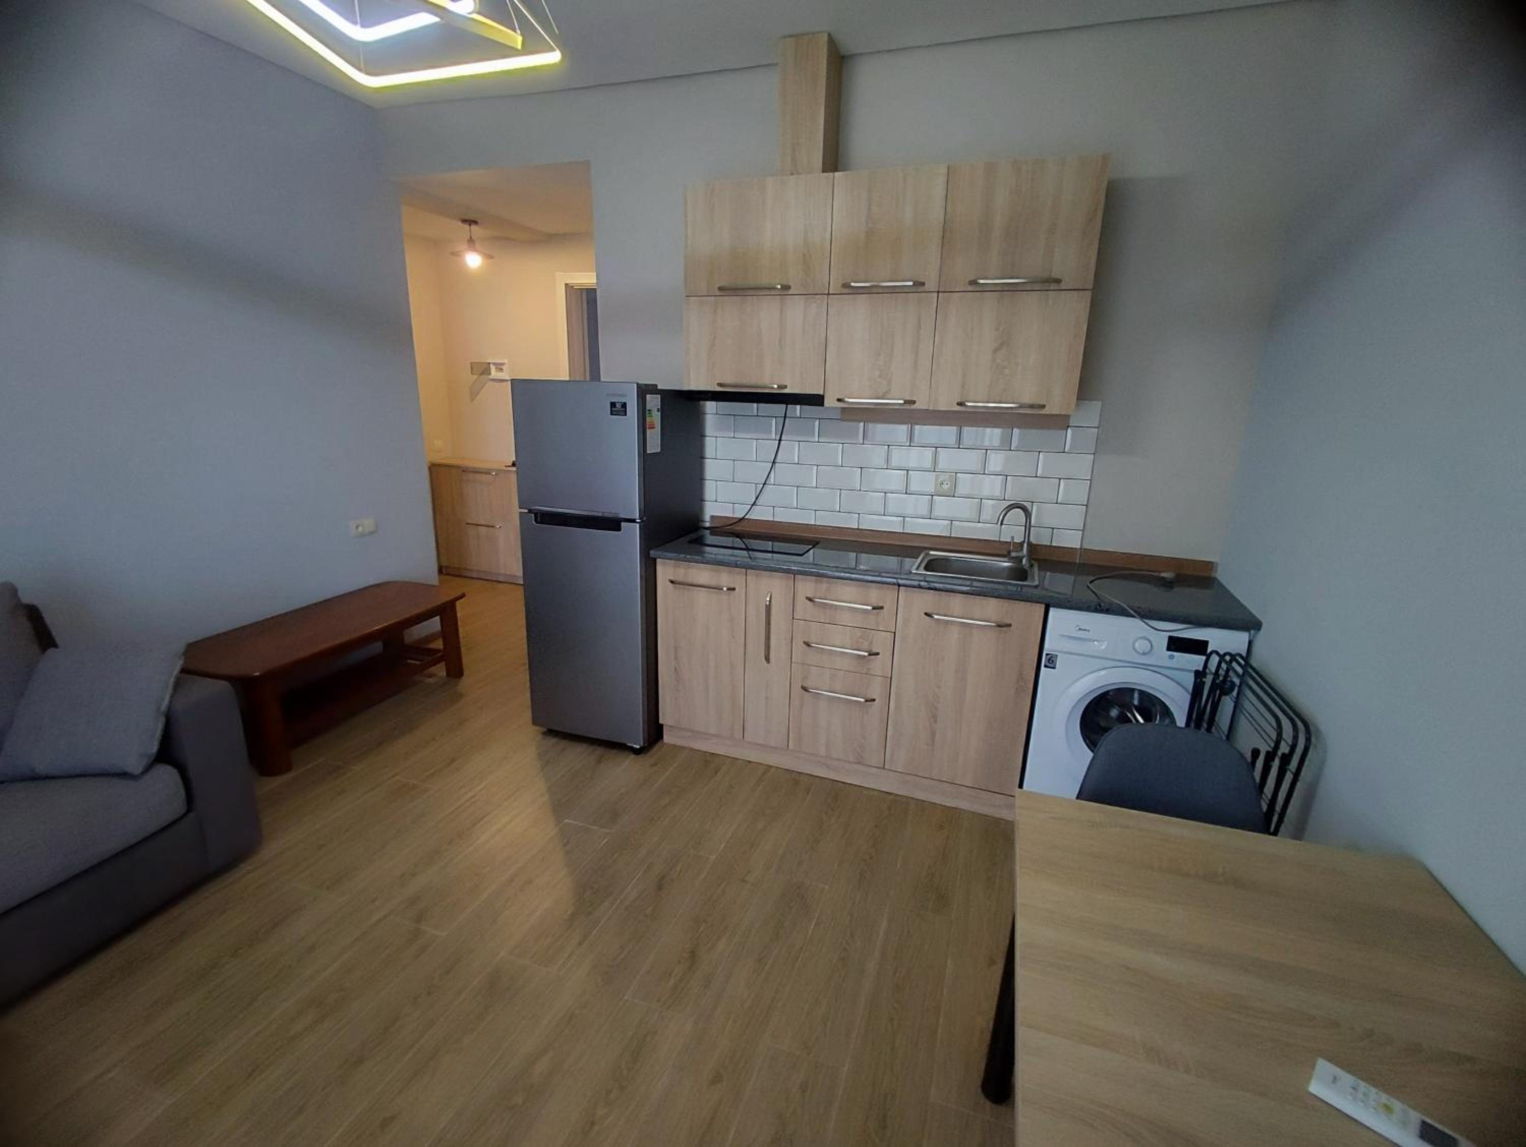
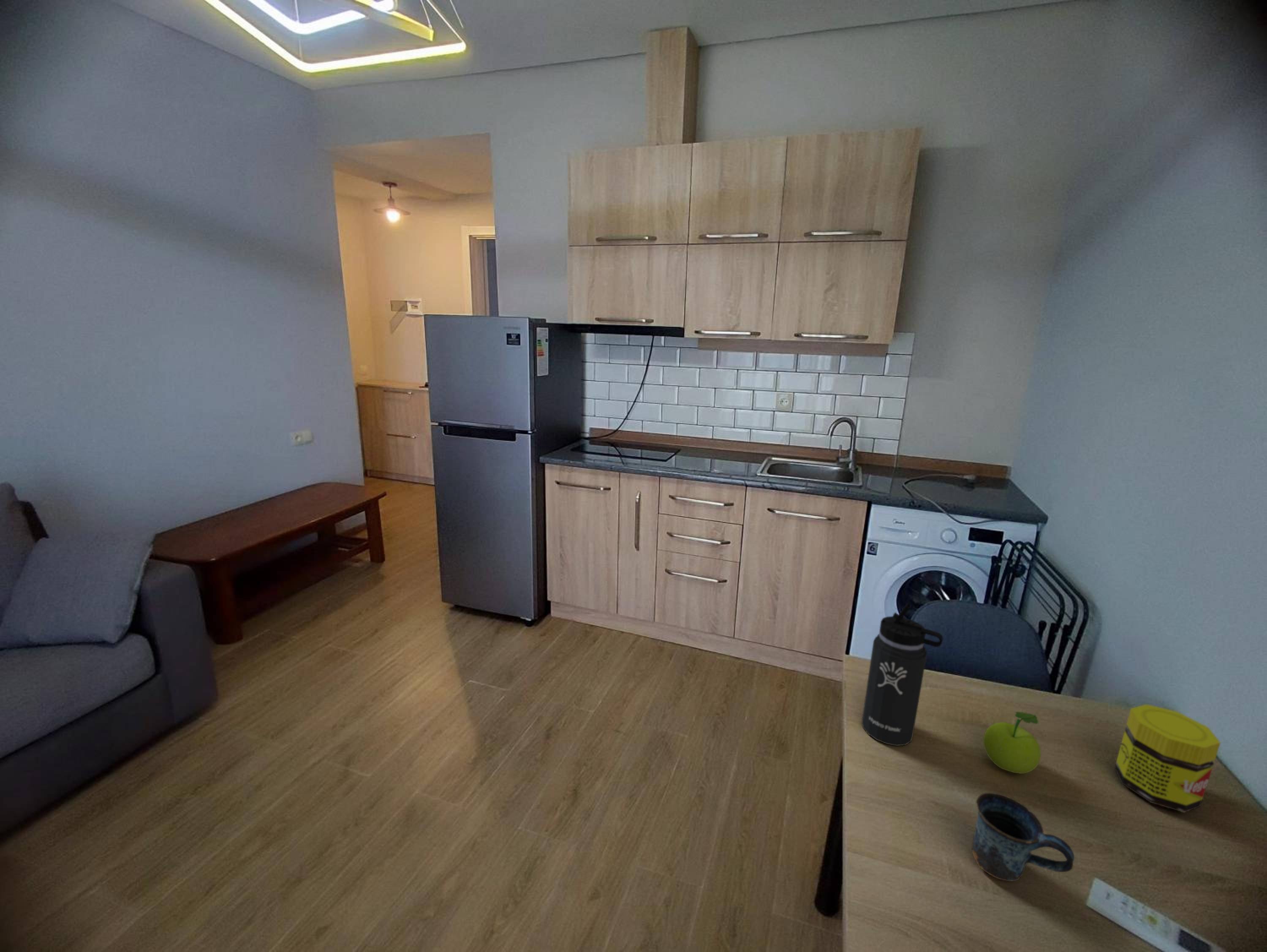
+ mug [972,792,1075,881]
+ jar [1114,704,1221,813]
+ thermos bottle [861,603,943,746]
+ fruit [983,711,1041,774]
